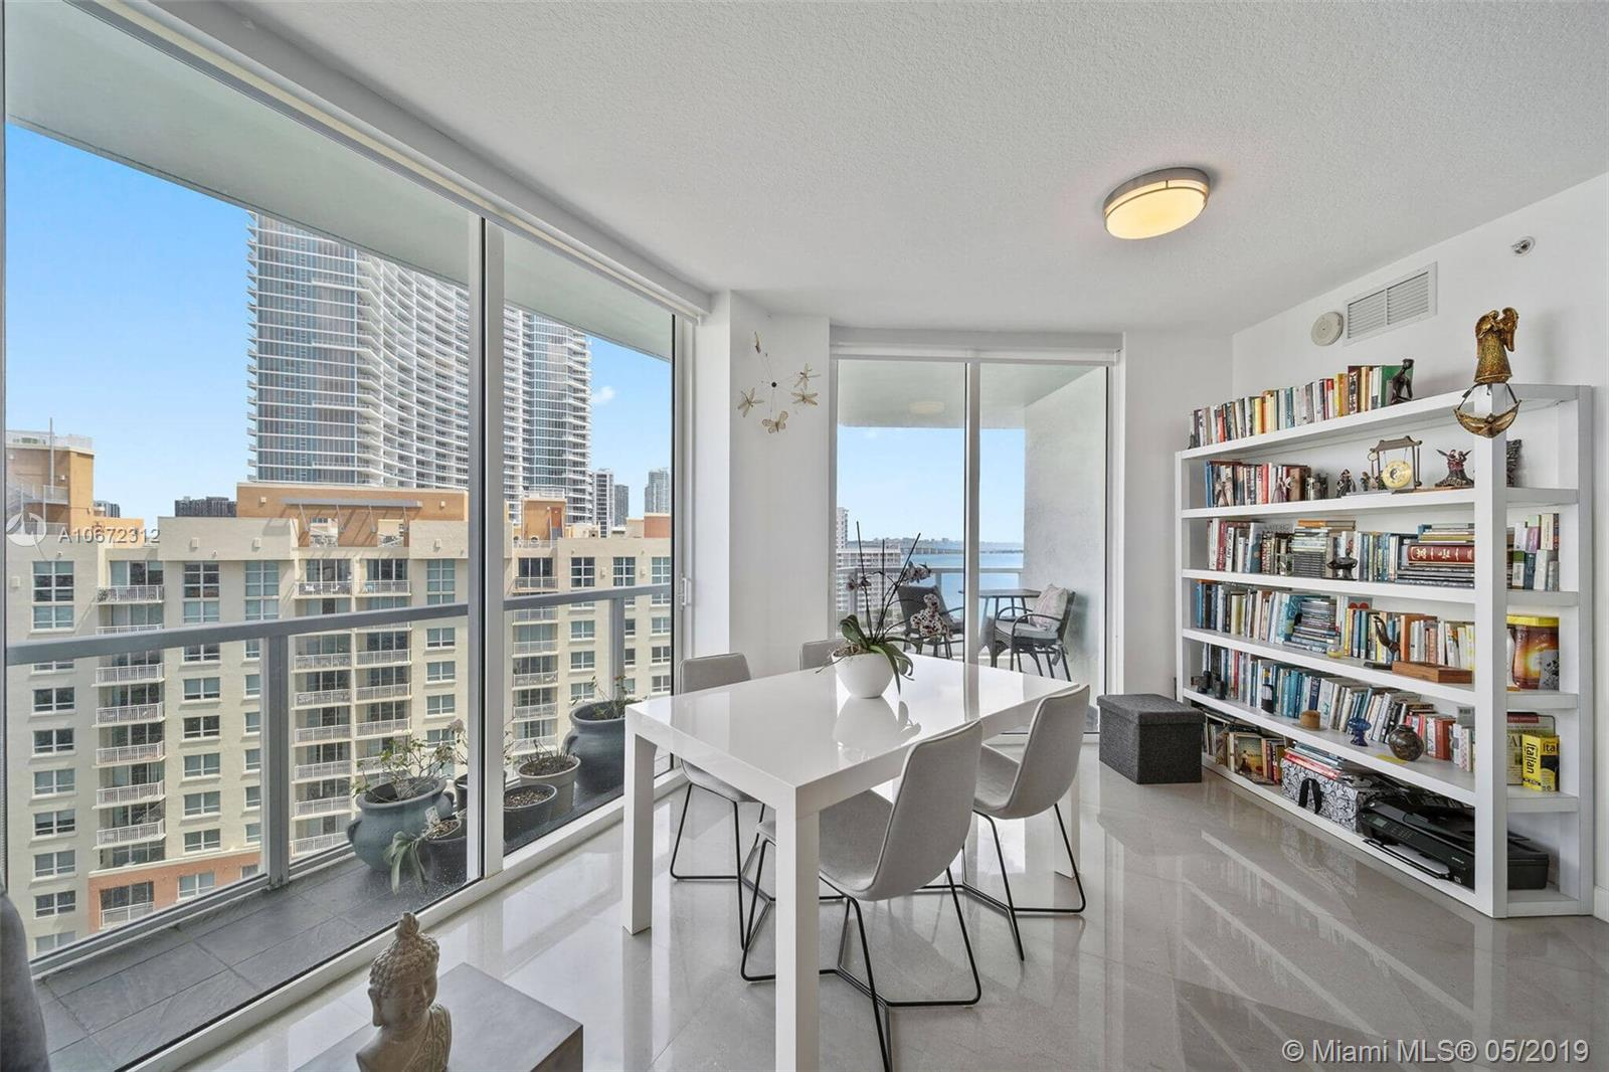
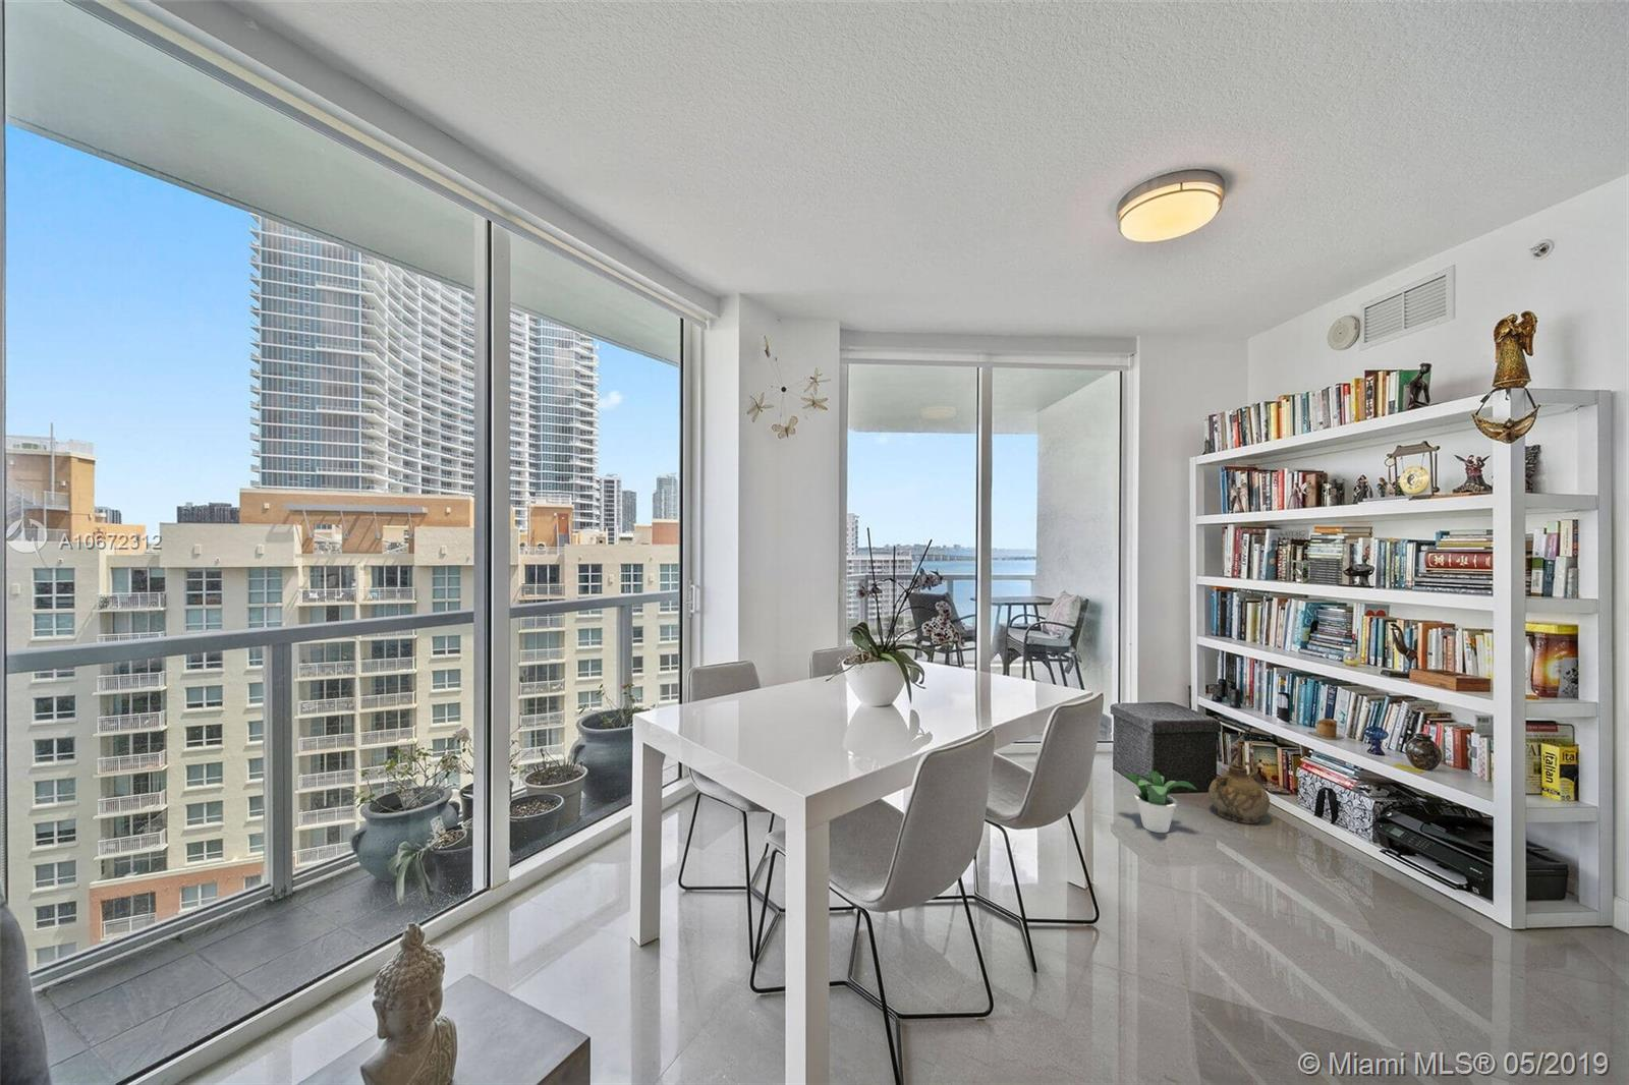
+ ceramic jug [1208,764,1270,825]
+ potted plant [1122,770,1198,833]
